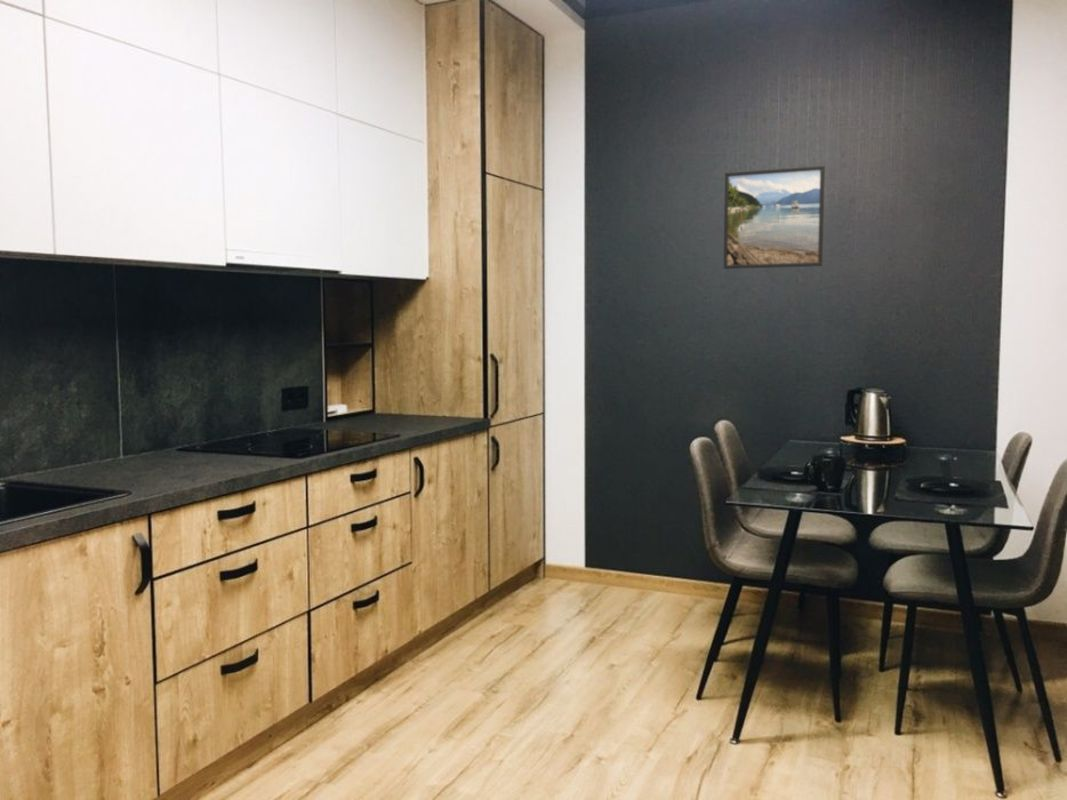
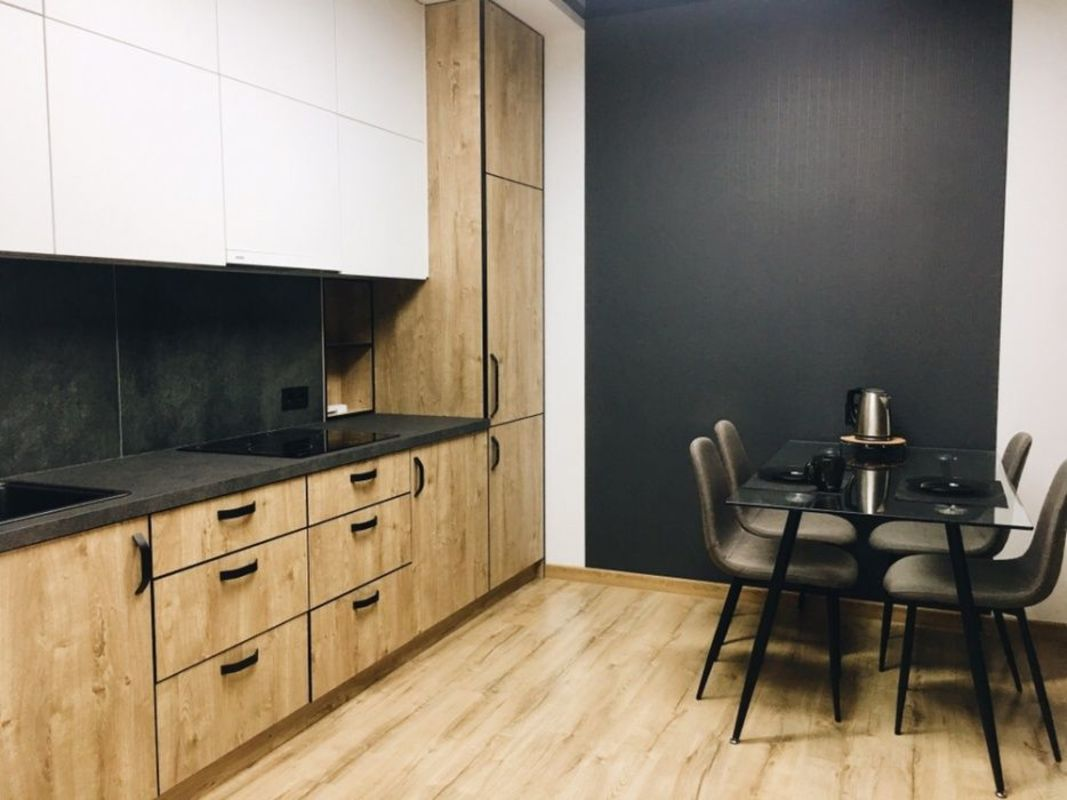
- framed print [723,164,826,270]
